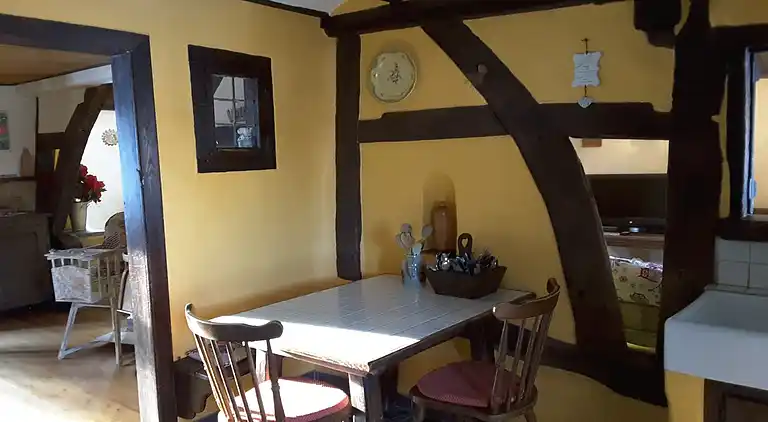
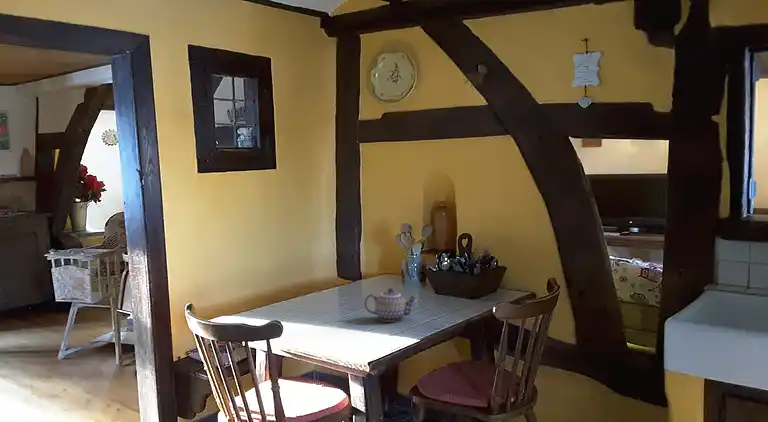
+ teapot [363,287,418,323]
